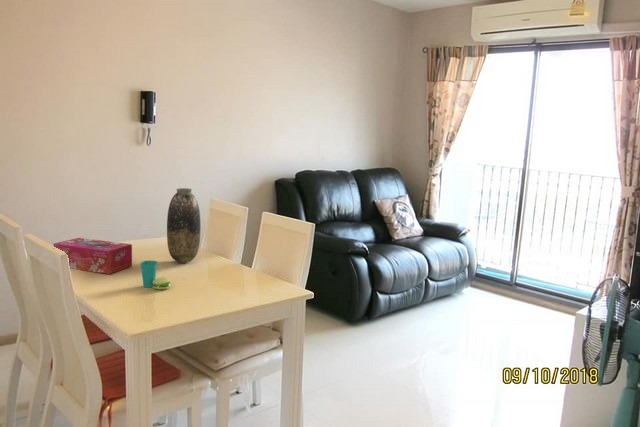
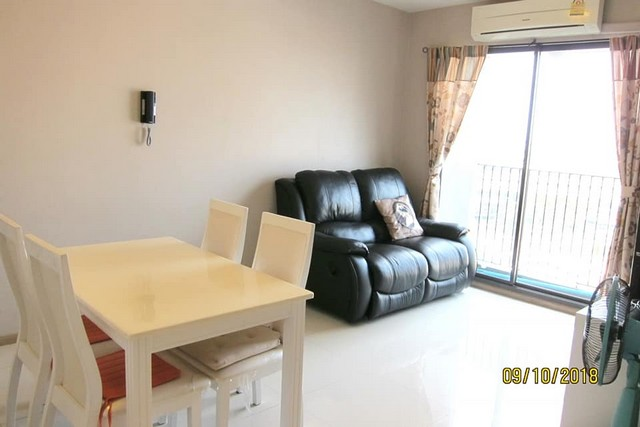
- tissue box [52,237,133,275]
- cup [139,259,171,290]
- vase [166,187,202,264]
